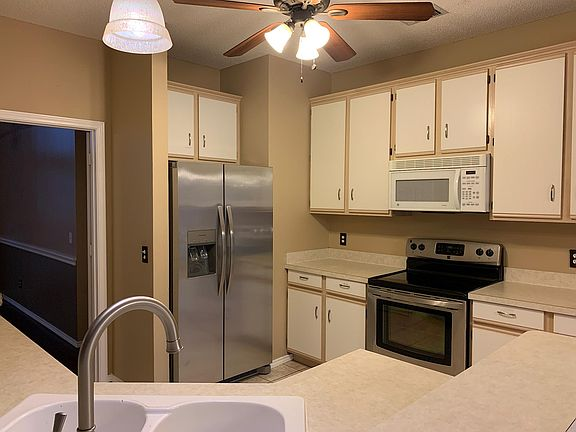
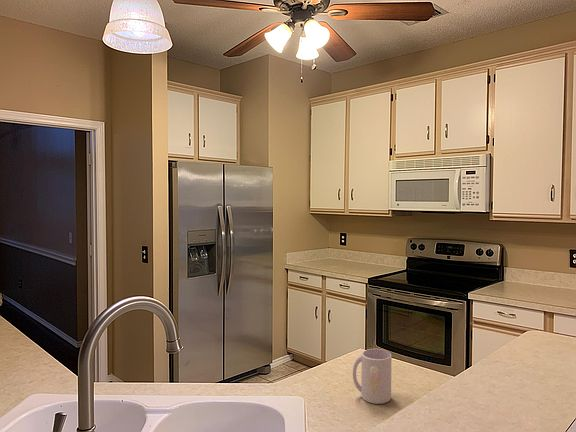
+ mug [352,348,393,405]
